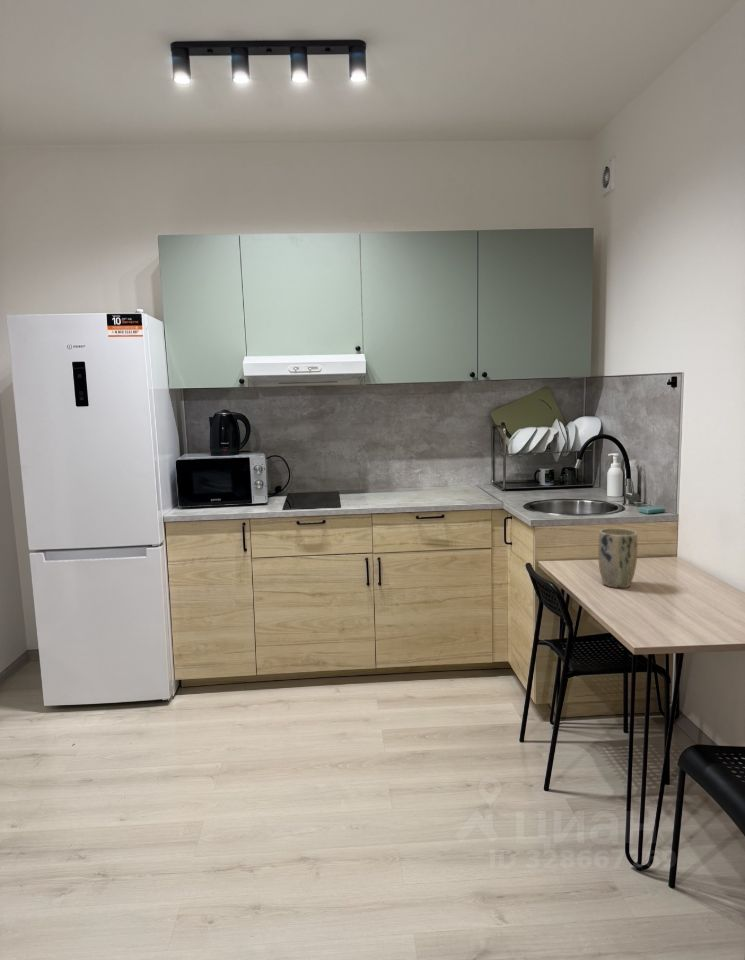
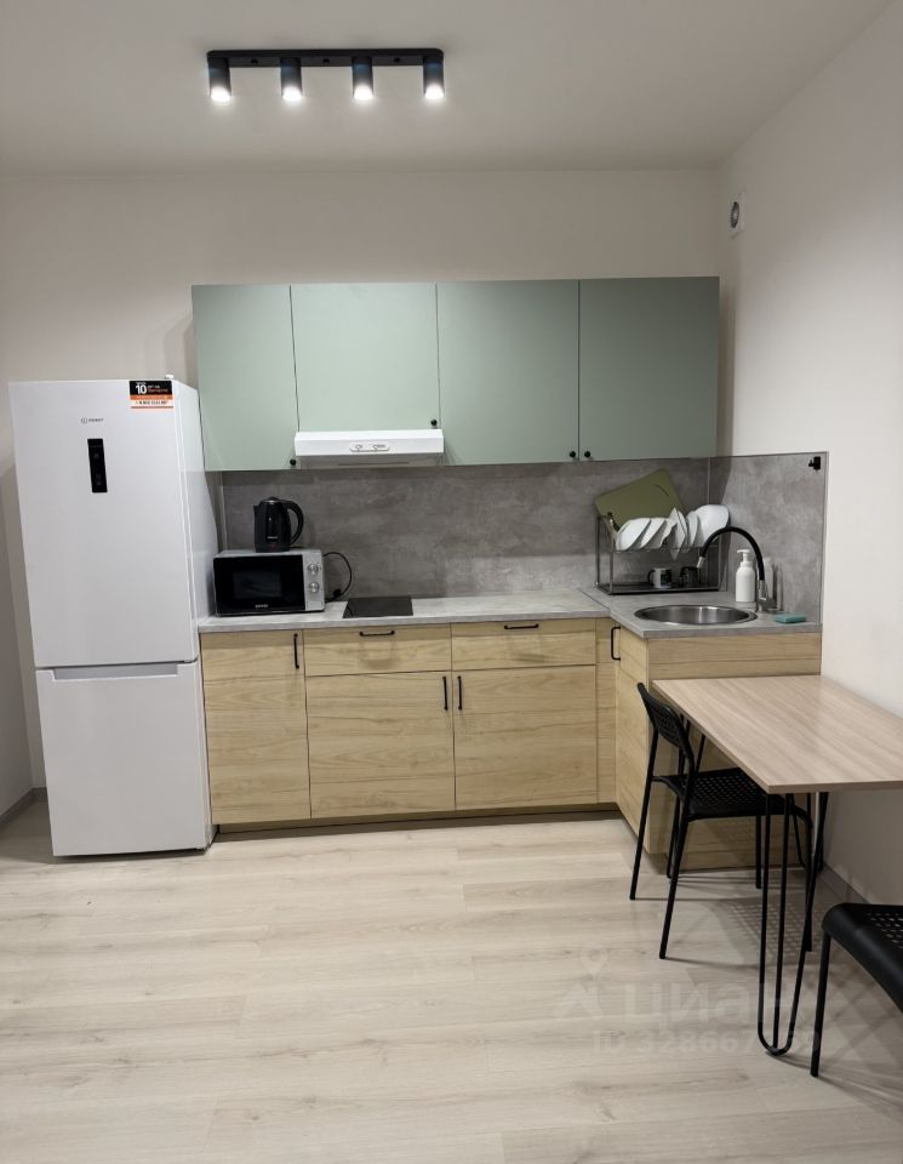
- plant pot [597,527,638,589]
